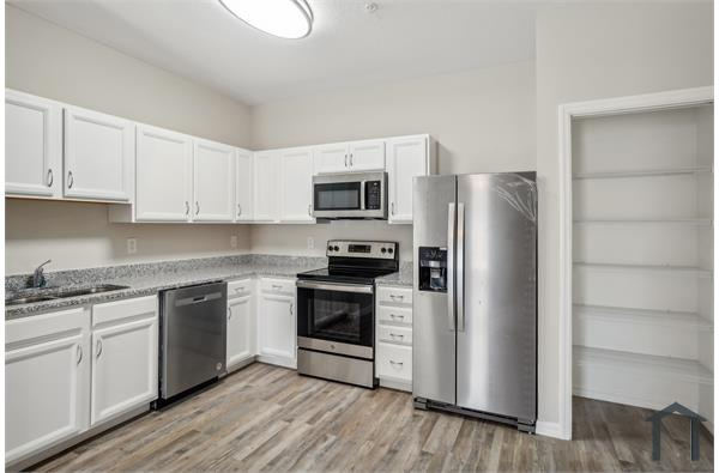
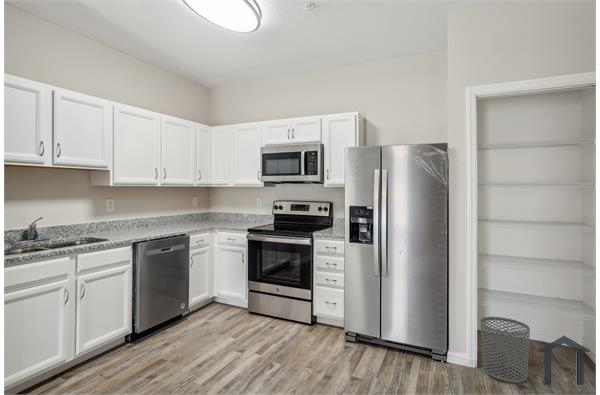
+ waste bin [480,316,531,384]
